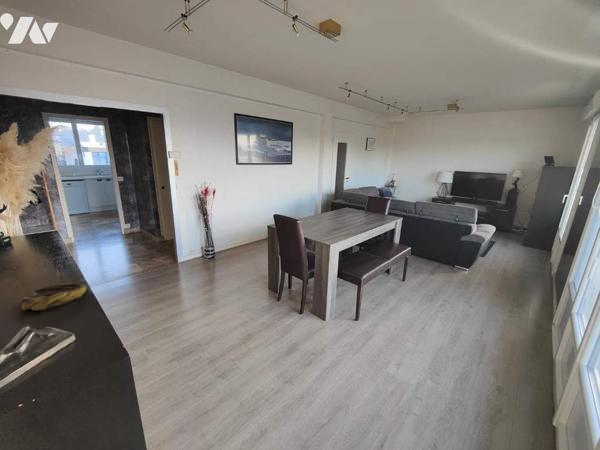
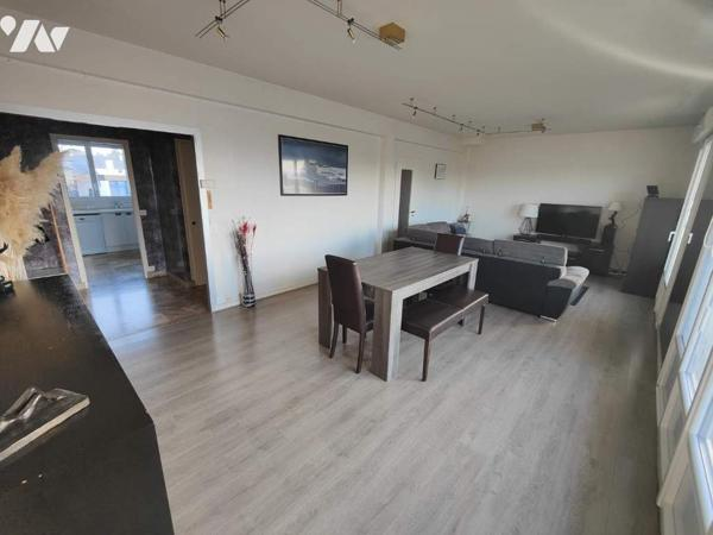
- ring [20,282,87,312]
